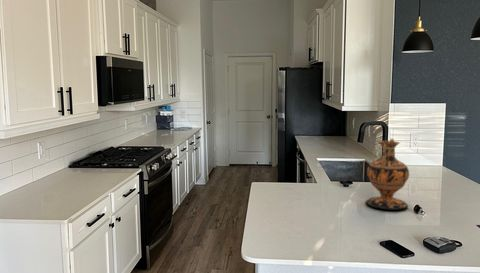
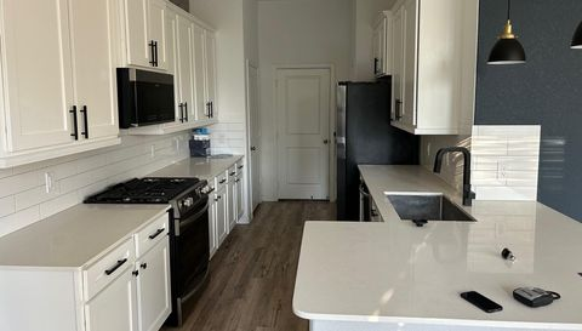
- vase [365,138,410,211]
